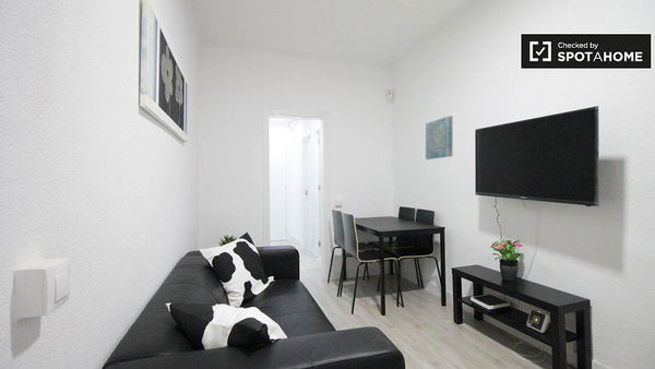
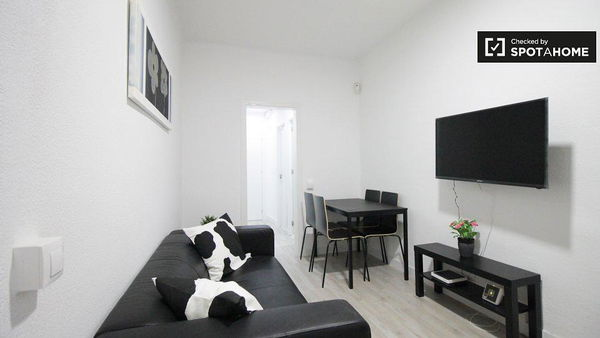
- wall art [425,115,453,160]
